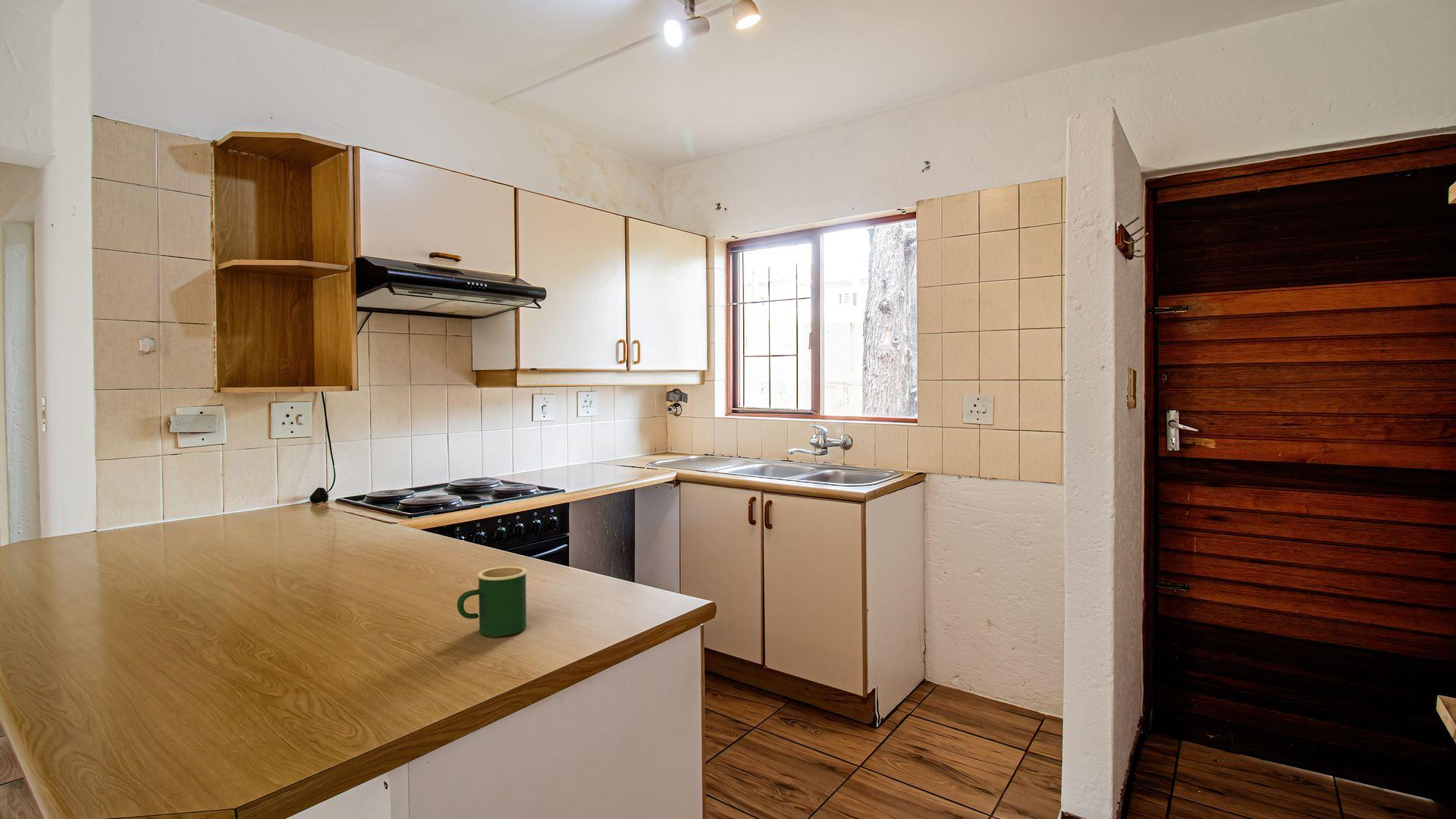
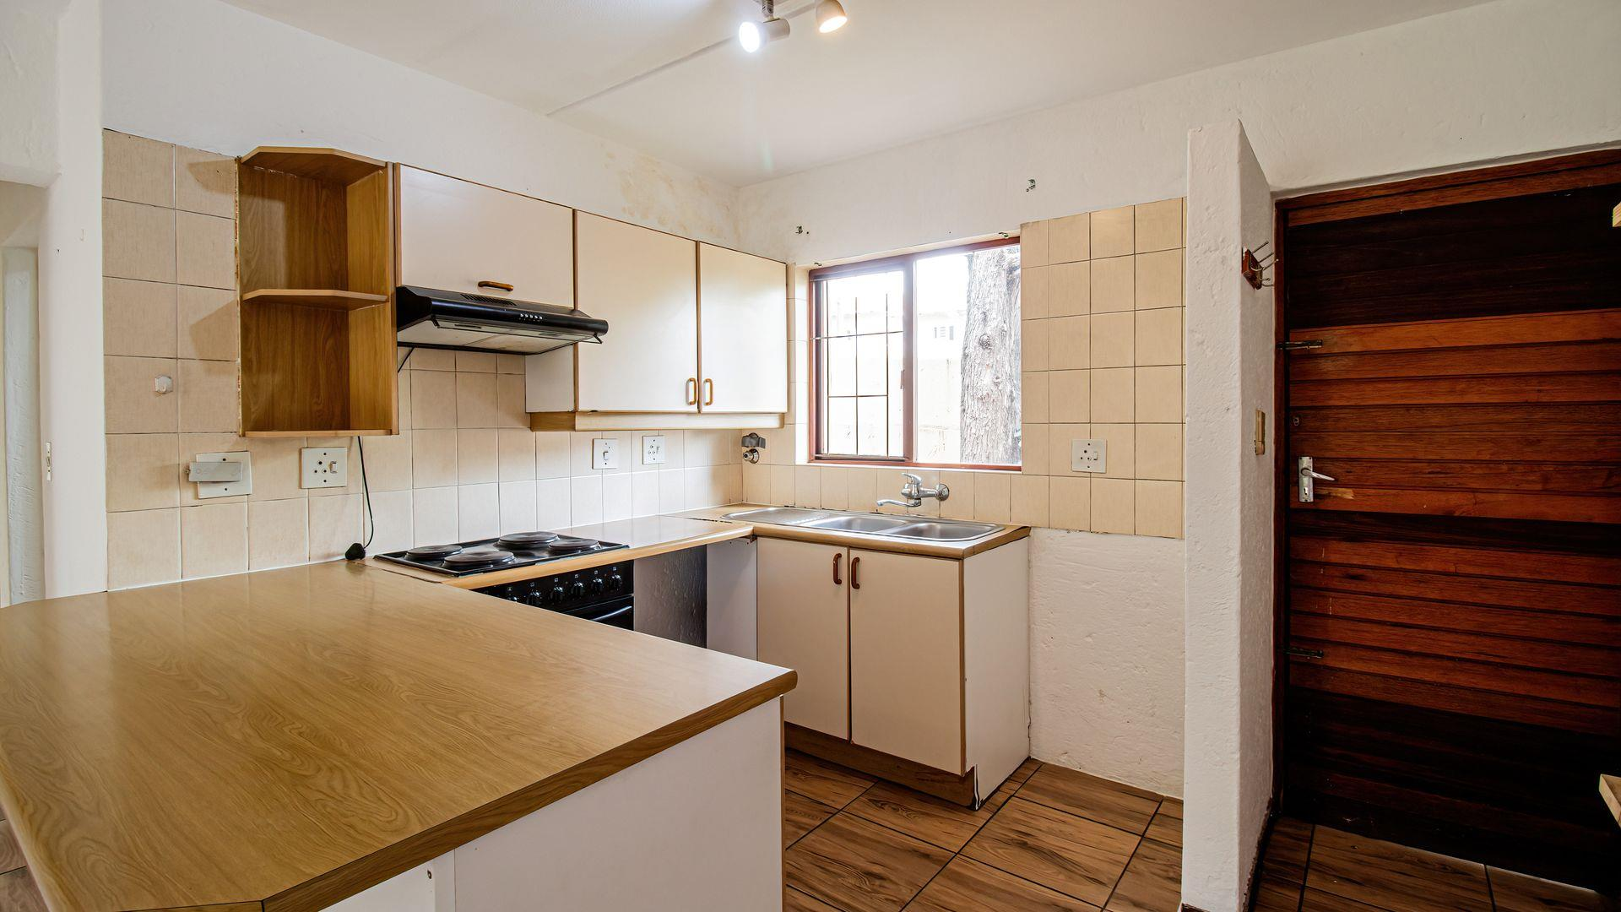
- mug [457,566,528,637]
